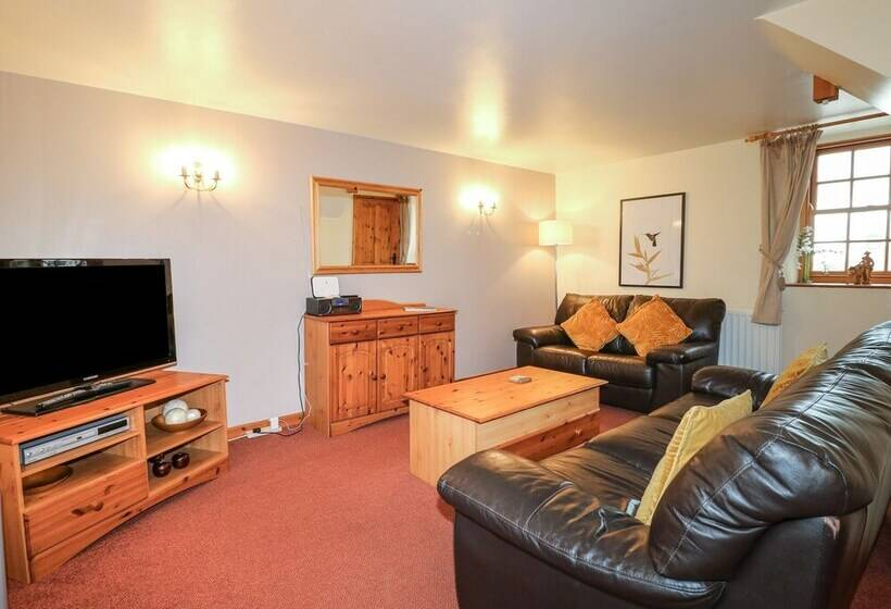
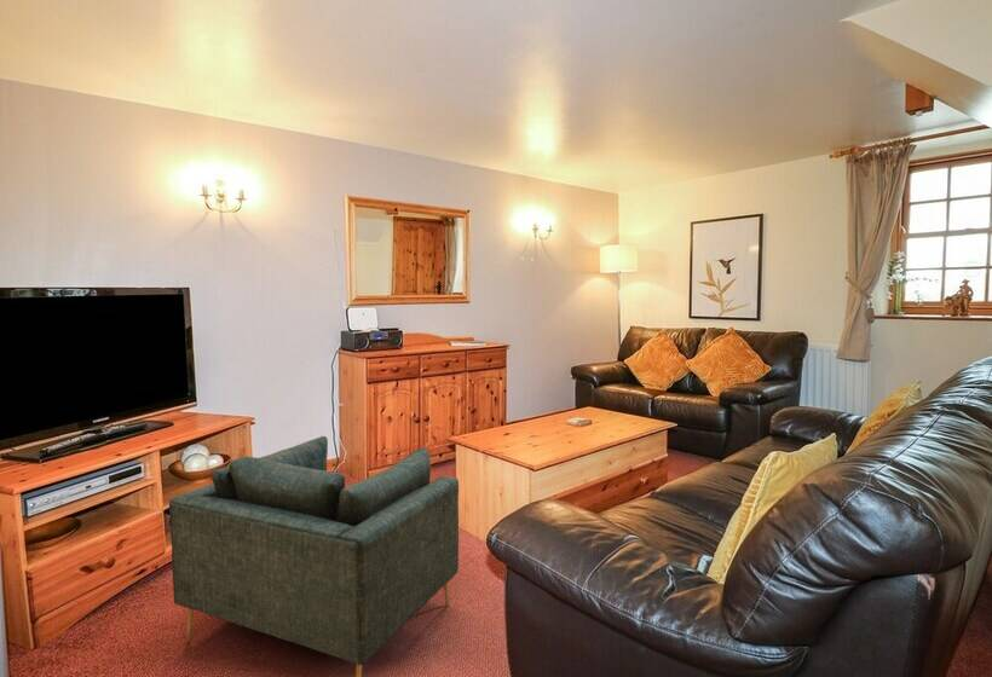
+ armchair [168,435,460,677]
